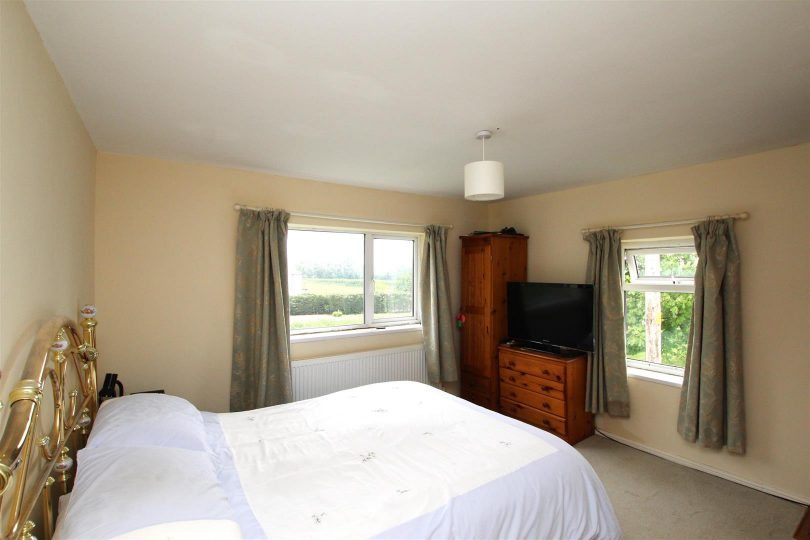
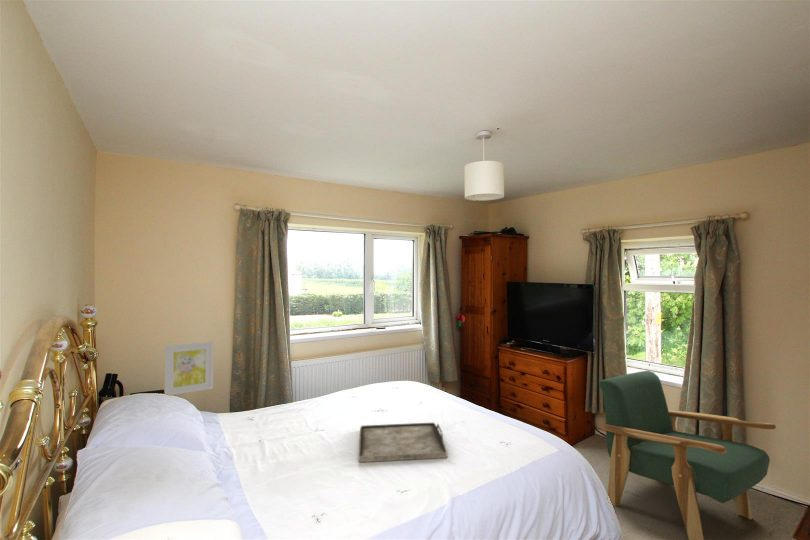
+ armchair [598,370,777,540]
+ wall art [164,340,214,396]
+ serving tray [358,421,448,463]
